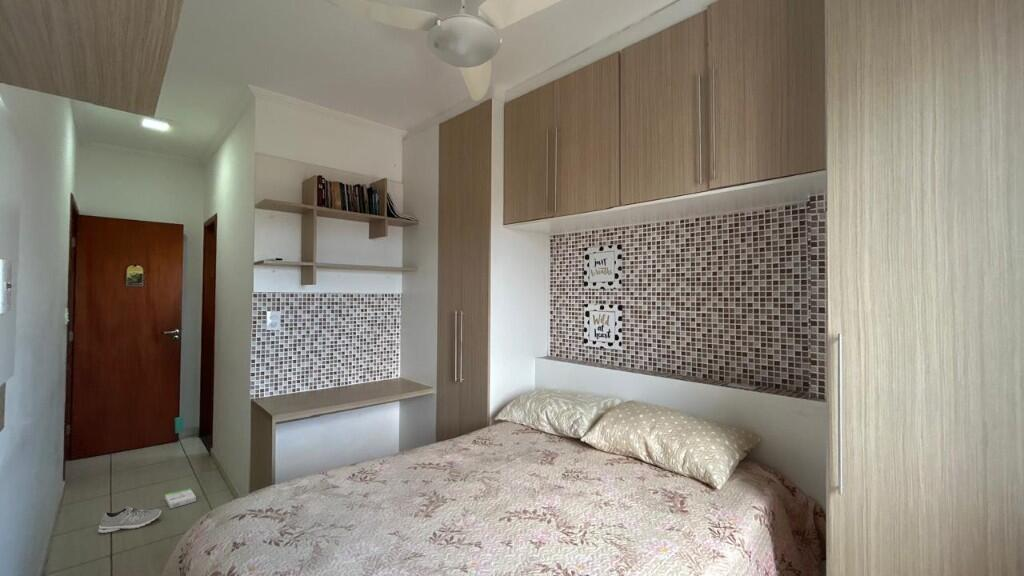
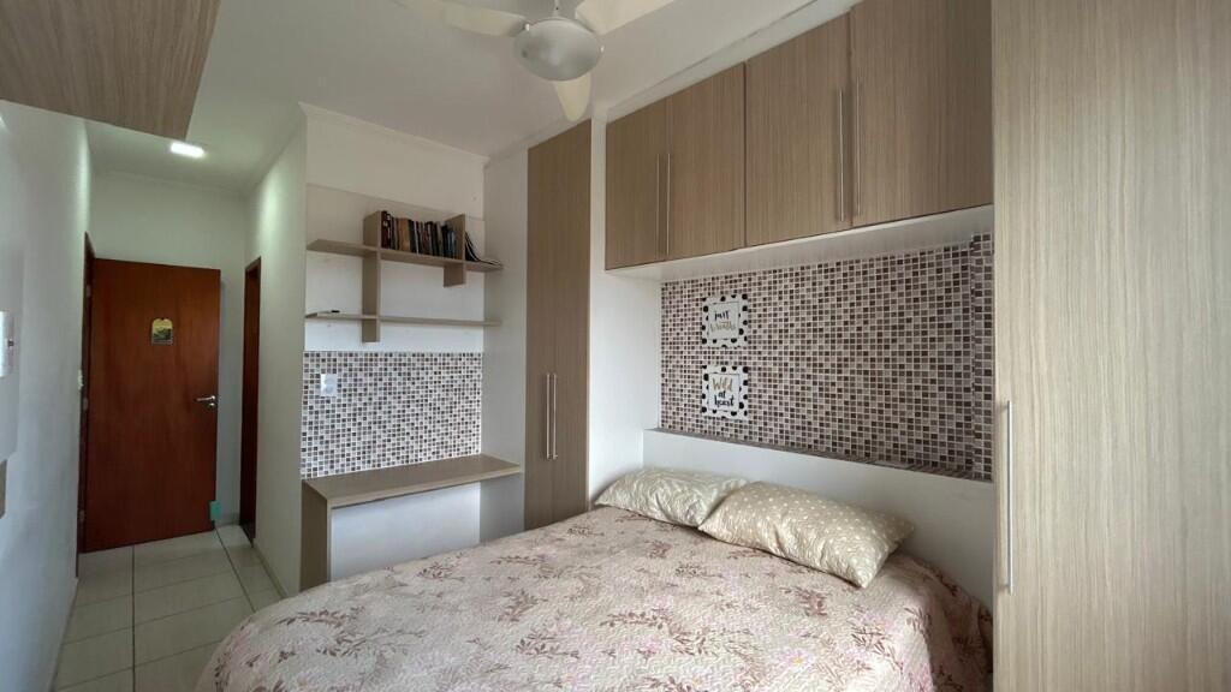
- box [164,487,197,510]
- sneaker [97,505,162,534]
